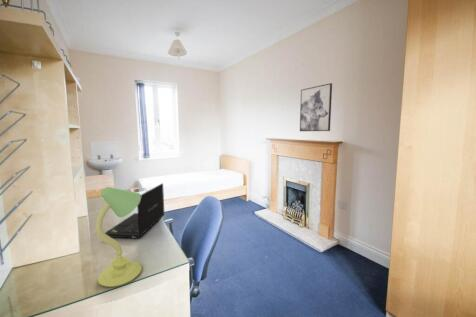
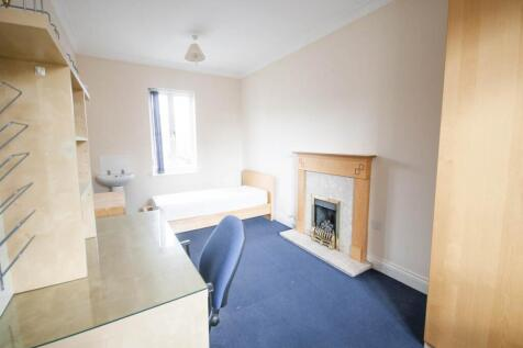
- wall art [299,82,333,132]
- table lamp [94,186,142,288]
- laptop [104,182,166,239]
